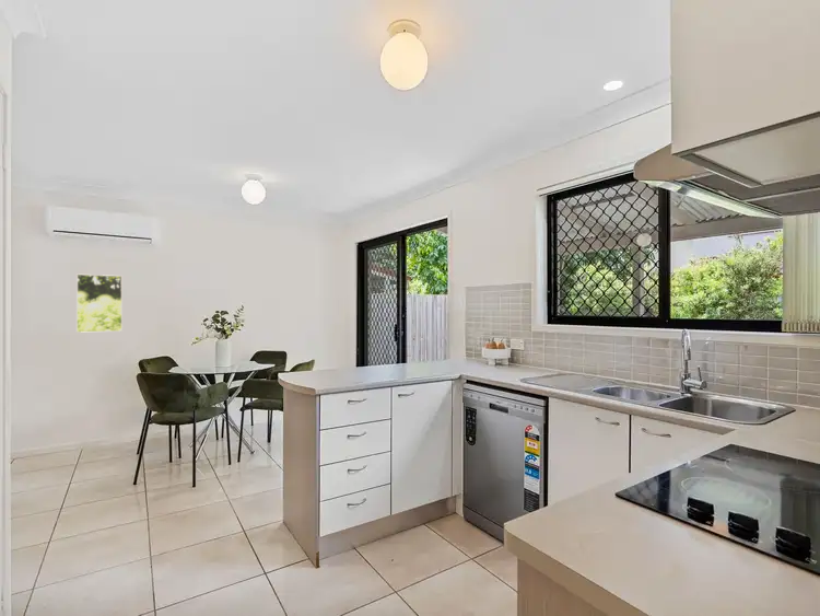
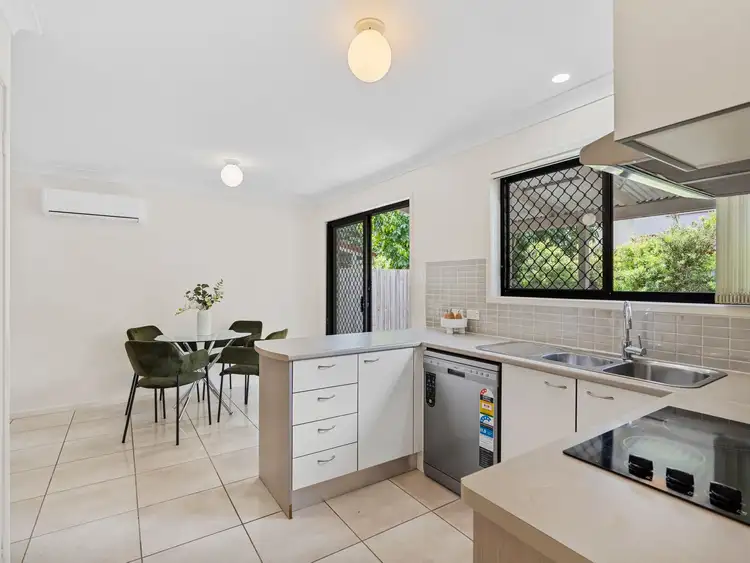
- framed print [75,274,124,334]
